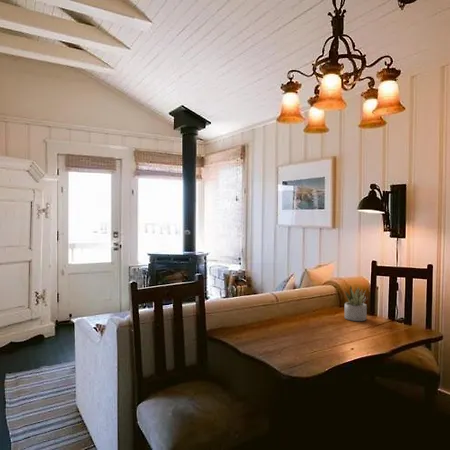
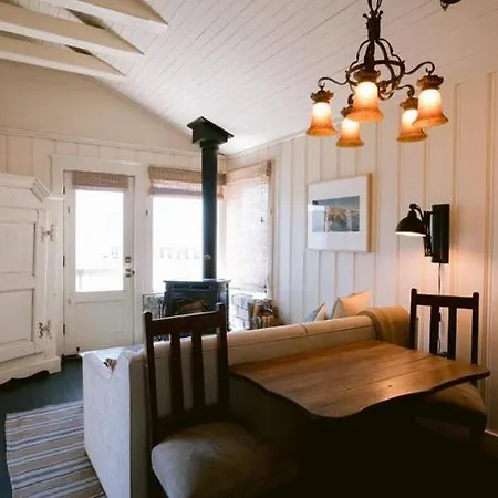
- succulent plant [344,284,369,322]
